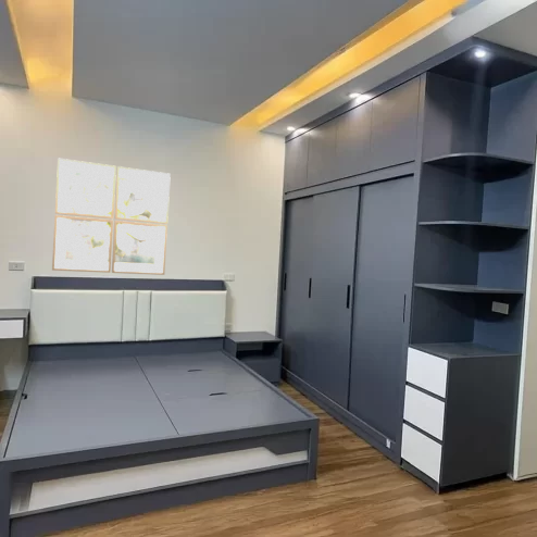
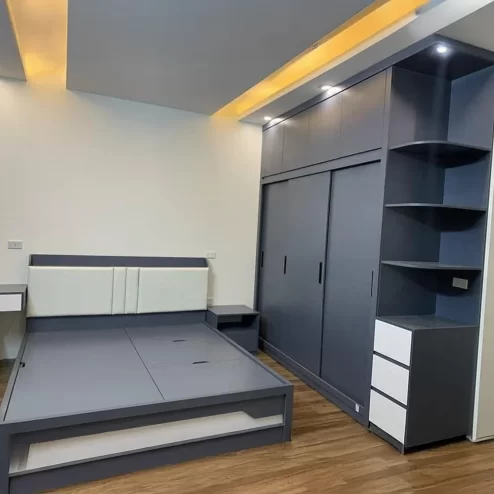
- wall art [51,157,172,276]
